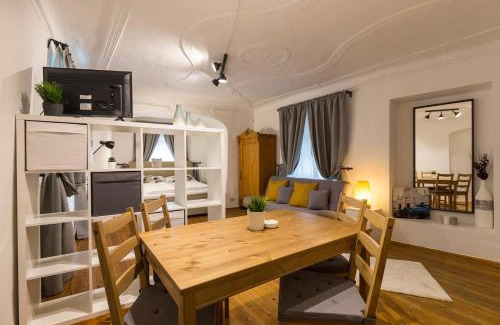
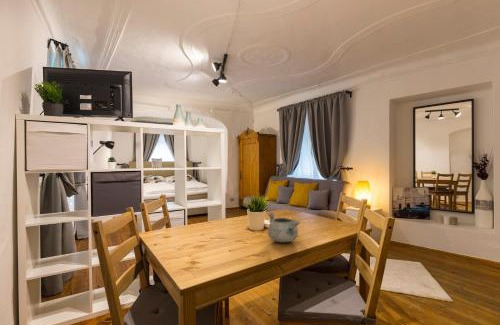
+ decorative bowl [266,211,301,243]
